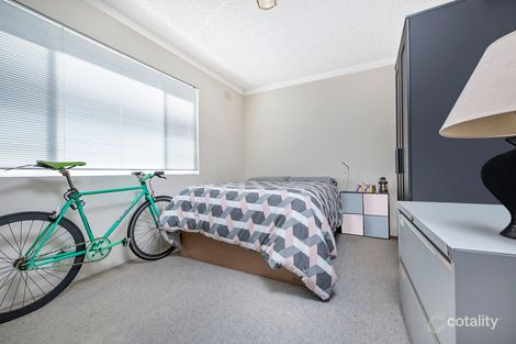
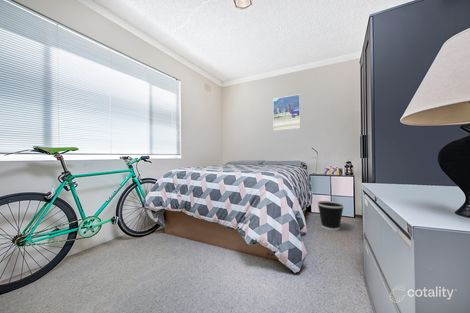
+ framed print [272,93,301,132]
+ wastebasket [316,200,345,231]
